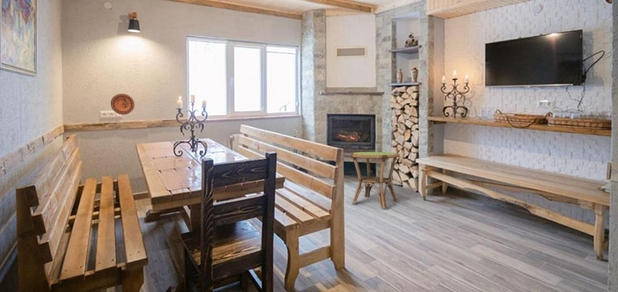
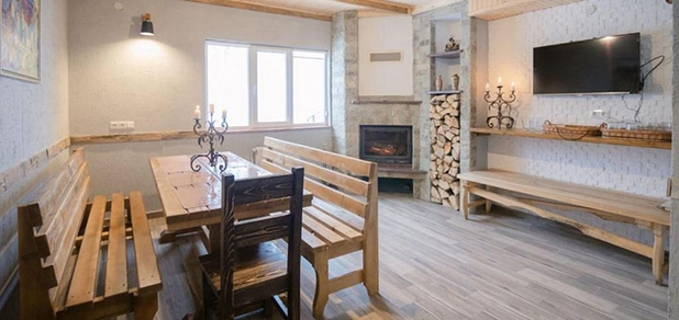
- decorative plate [110,93,135,116]
- side table [349,151,401,209]
